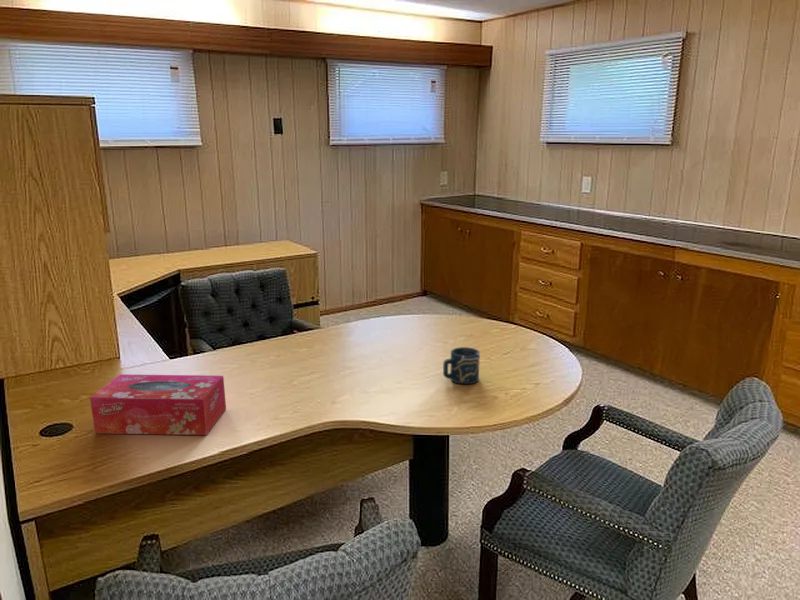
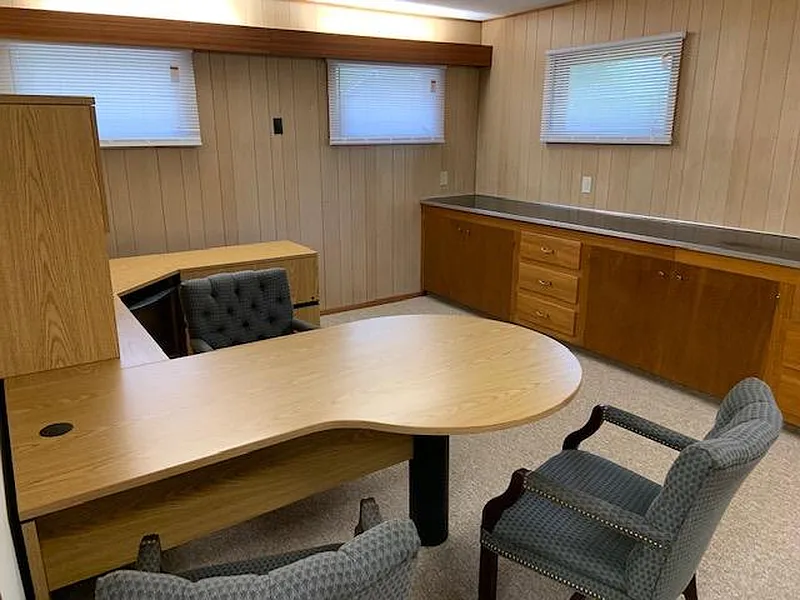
- tissue box [89,373,227,436]
- cup [442,346,481,385]
